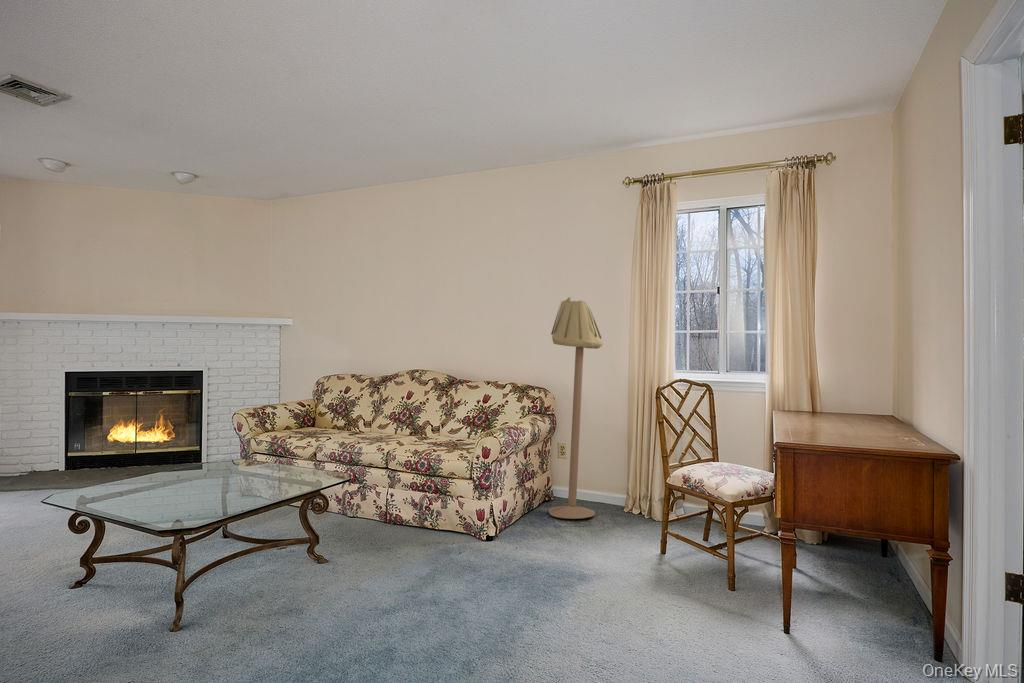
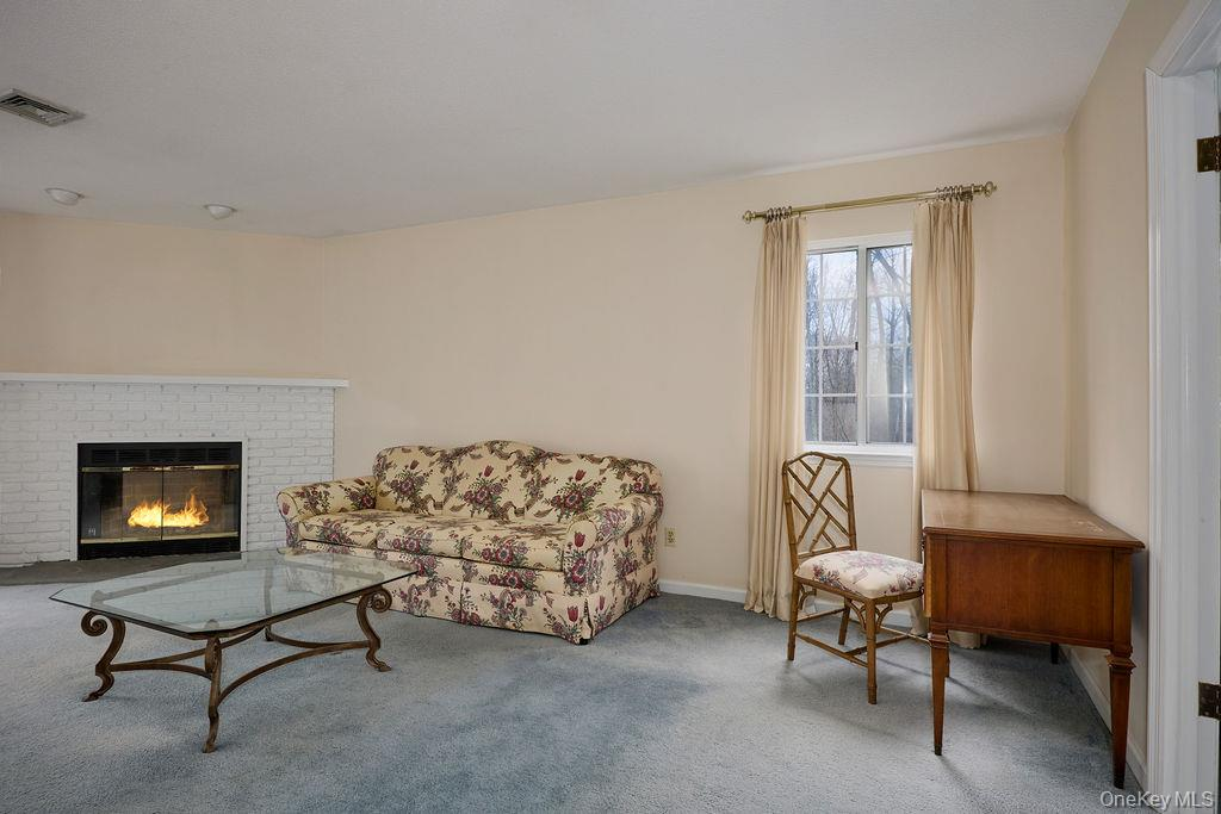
- floor lamp [547,296,604,520]
